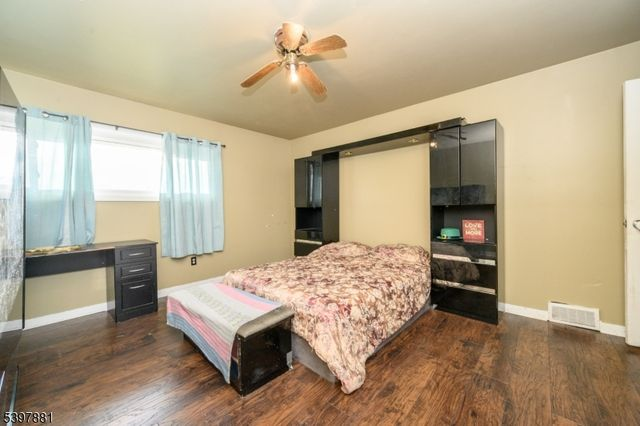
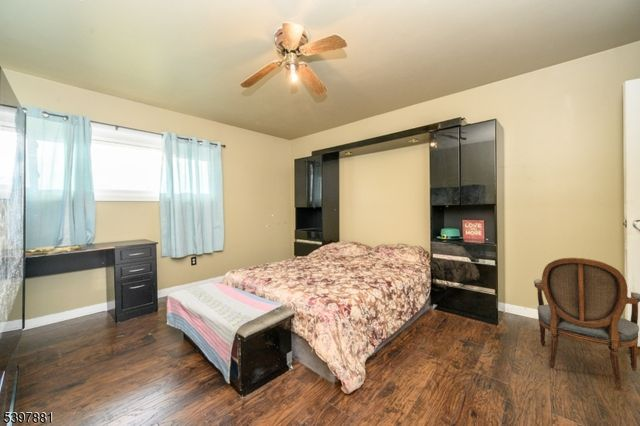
+ armchair [533,257,640,391]
